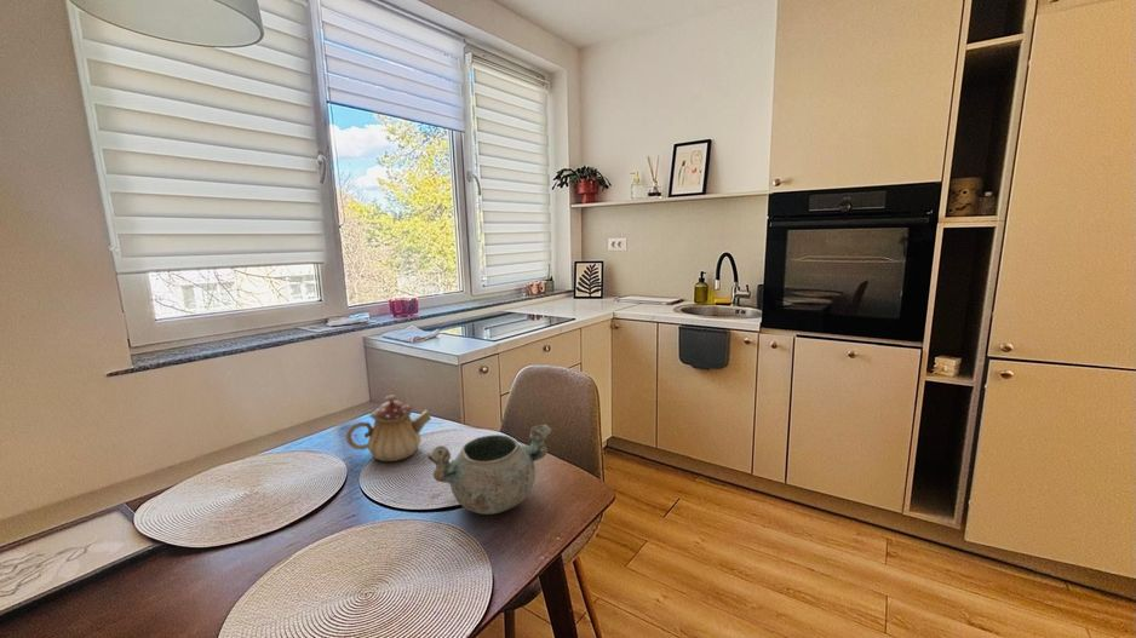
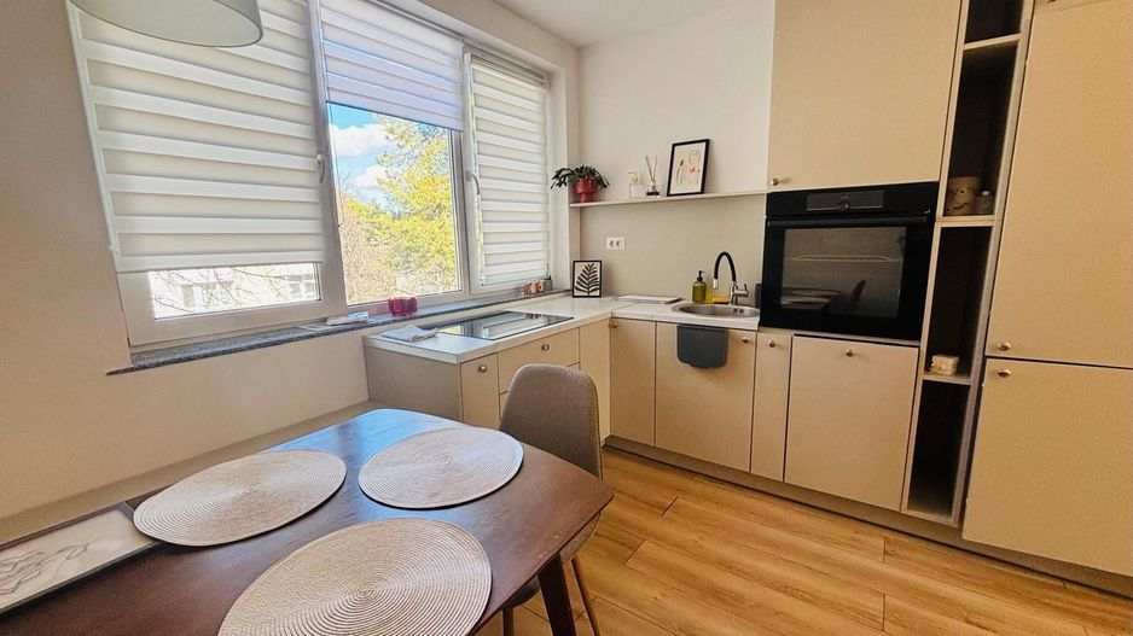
- decorative bowl [425,423,553,516]
- teapot [345,393,432,462]
